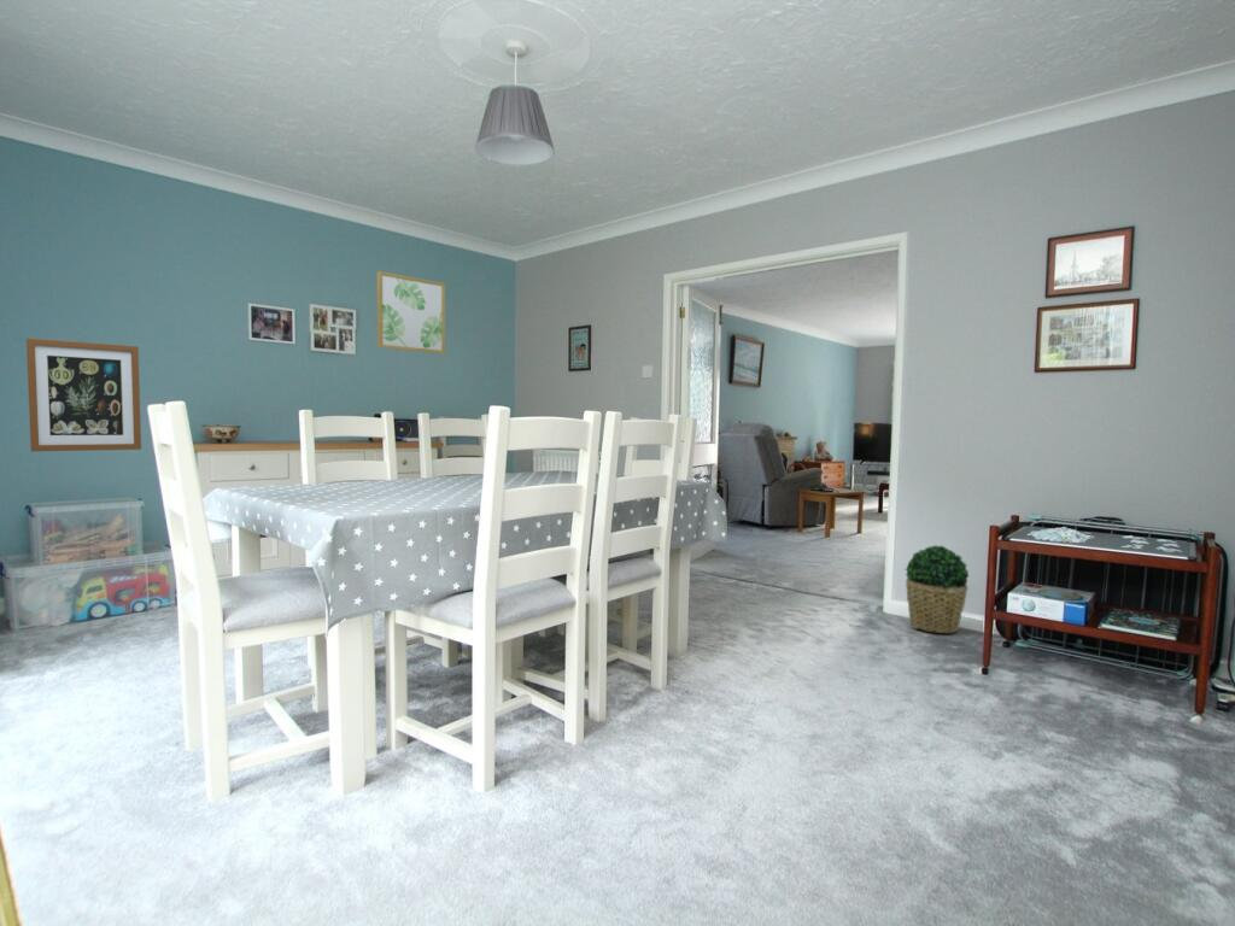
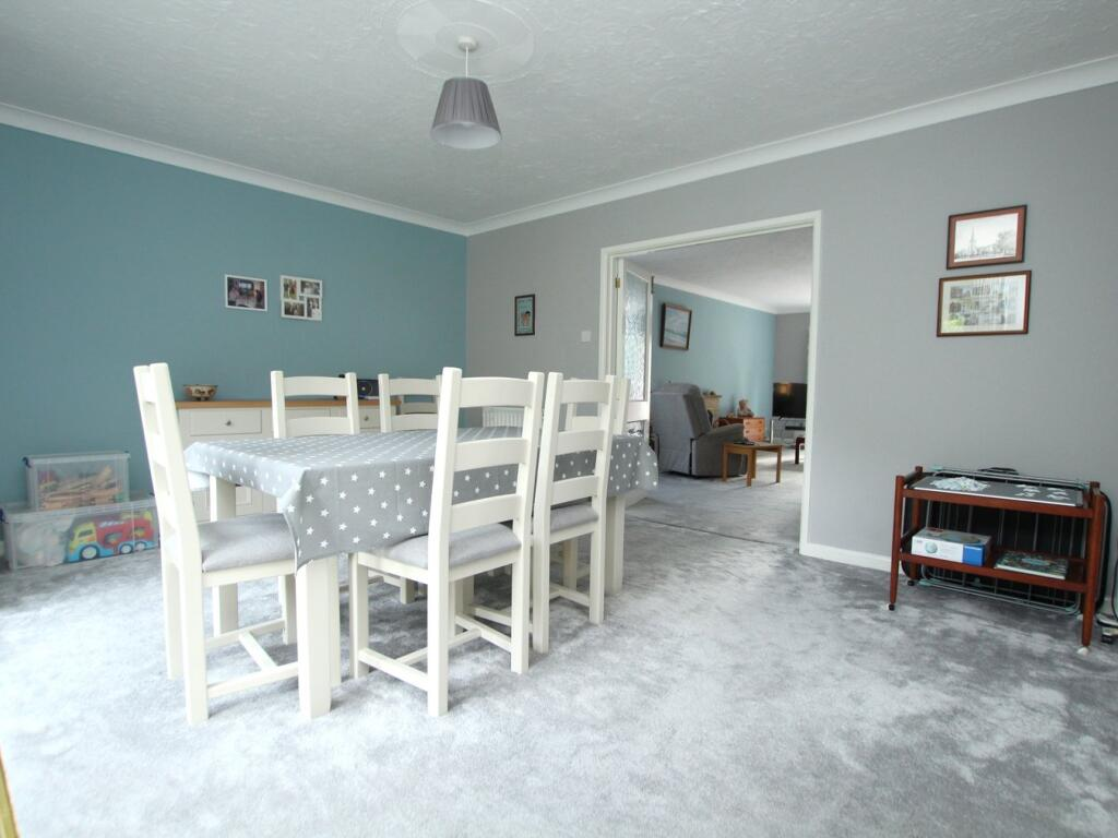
- wall art [25,336,142,452]
- wall art [376,270,446,354]
- potted plant [905,544,970,634]
